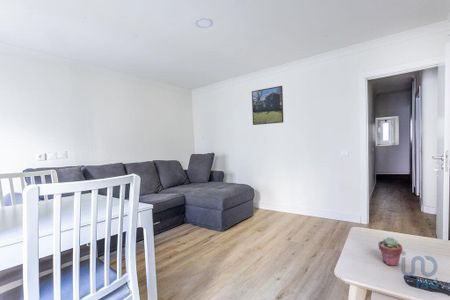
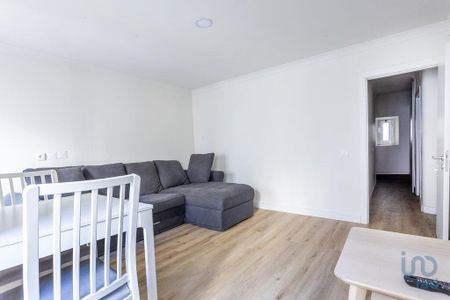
- potted succulent [377,236,403,267]
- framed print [251,85,284,126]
